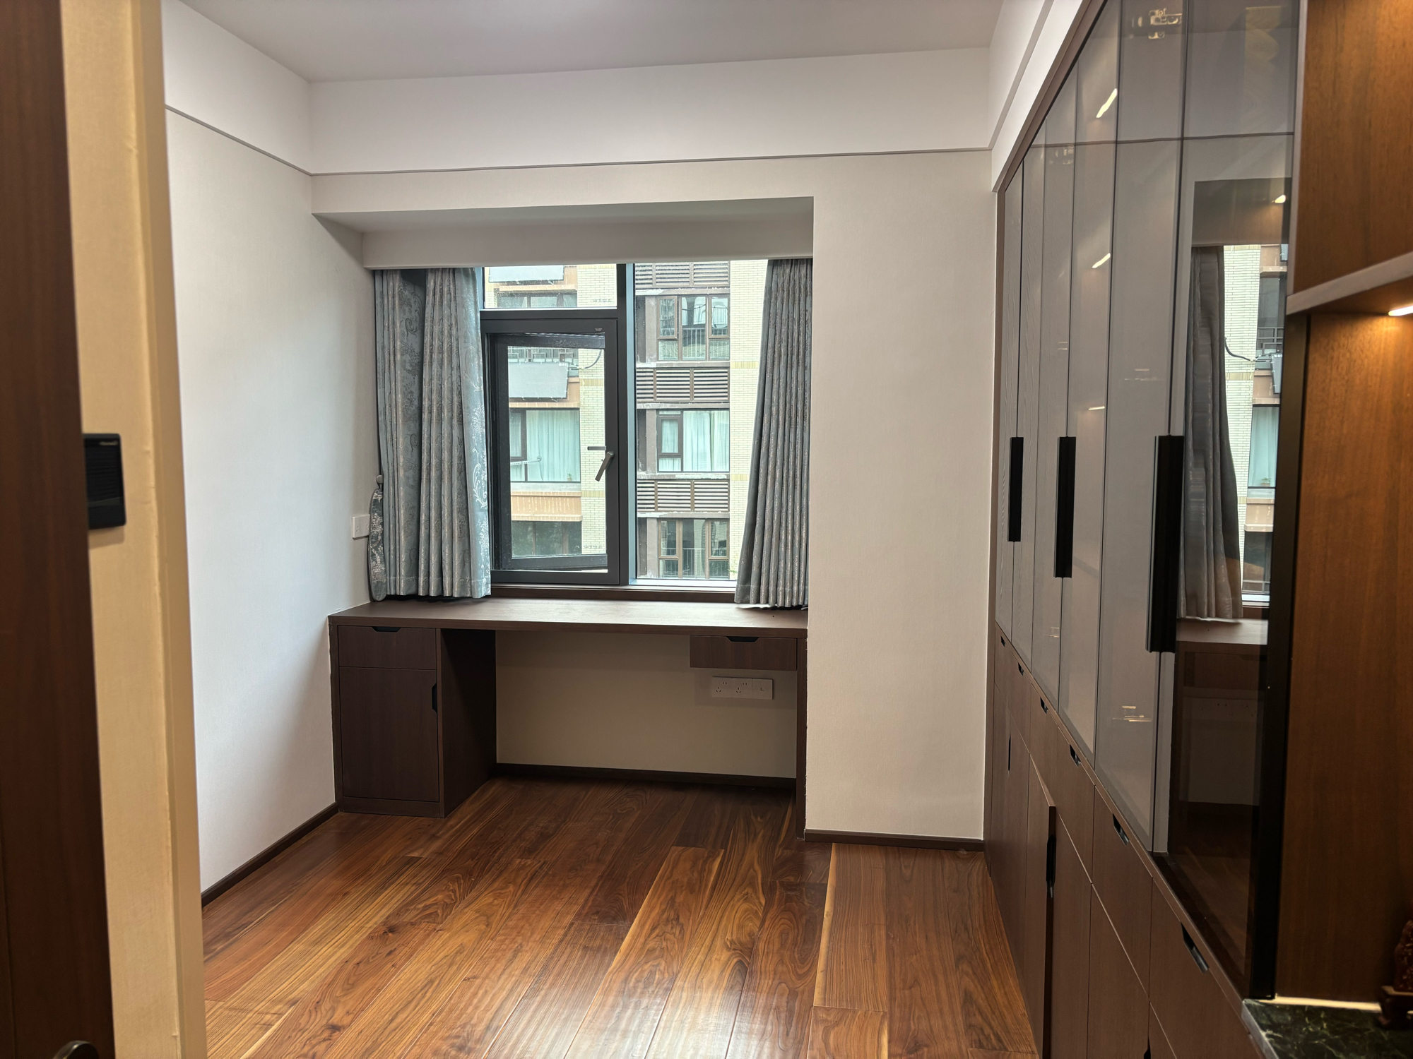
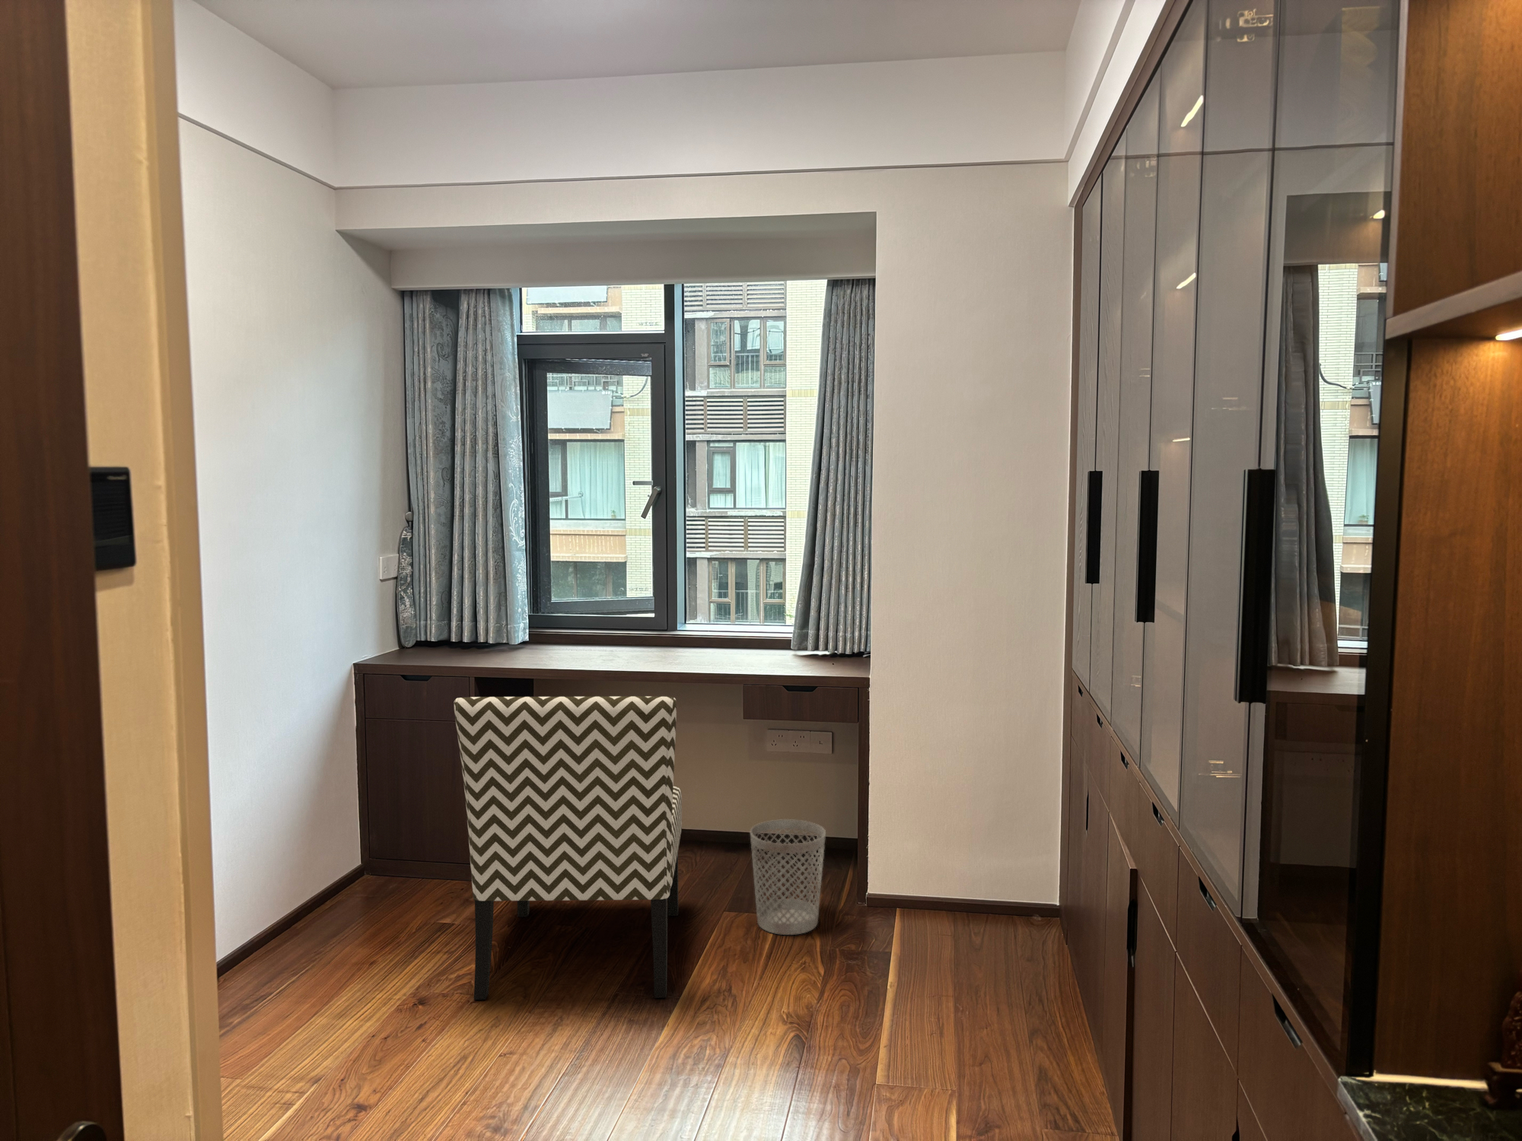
+ wastebasket [749,819,827,936]
+ chair [453,696,683,1001]
